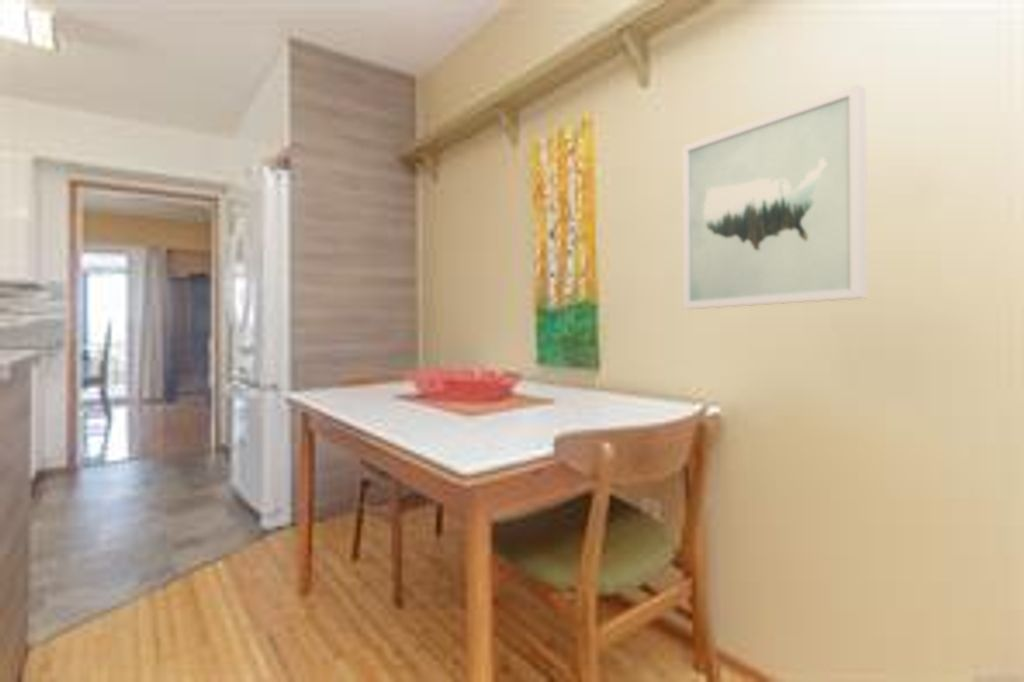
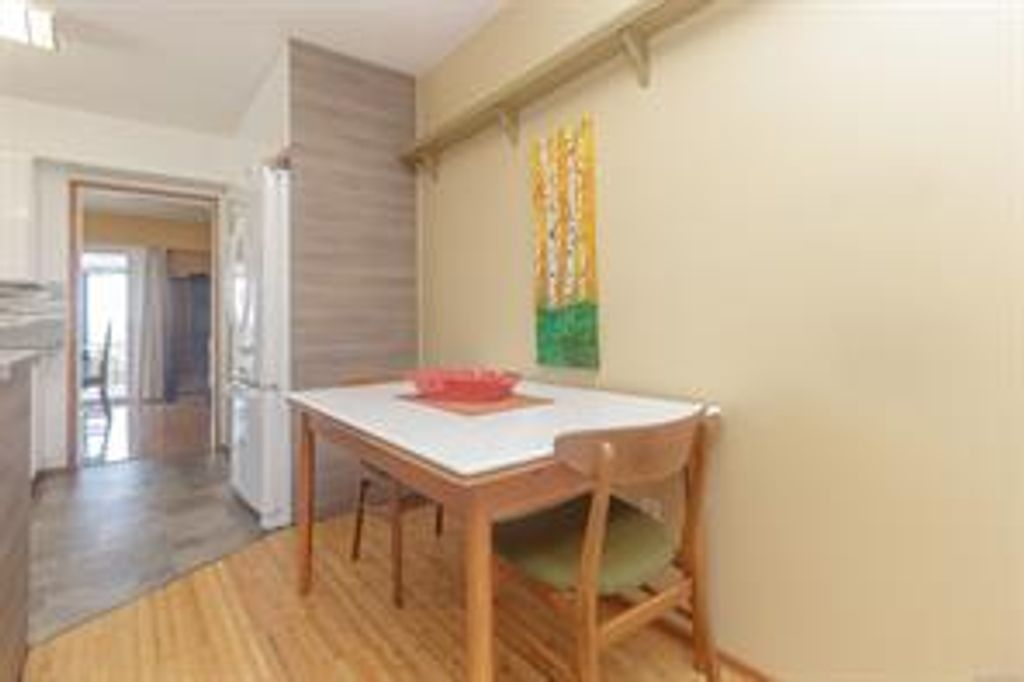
- wall art [681,83,868,310]
